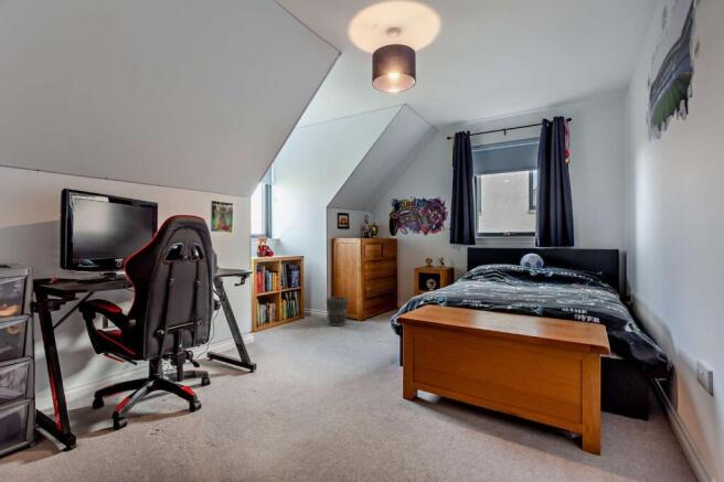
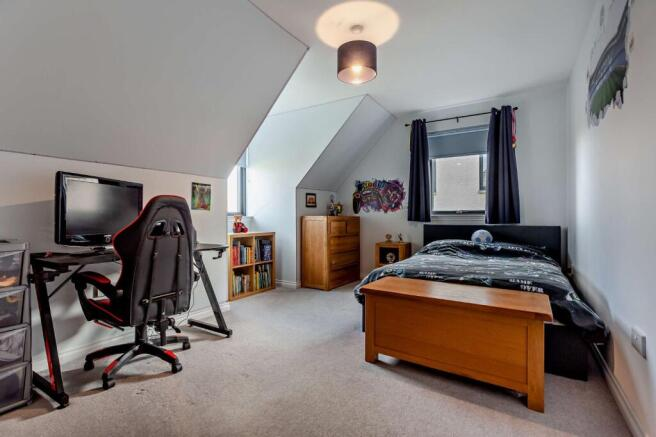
- wastebasket [326,296,349,328]
